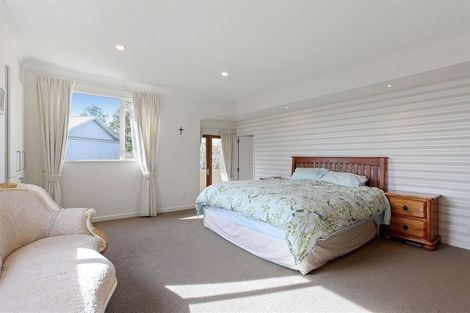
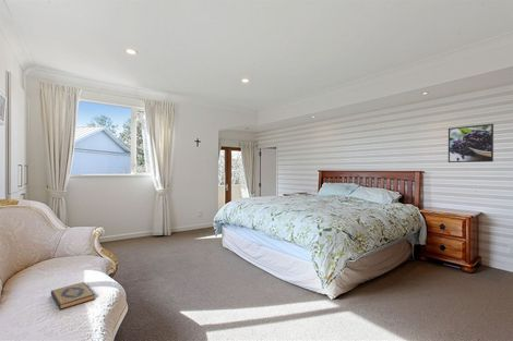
+ hardback book [50,281,96,310]
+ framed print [448,123,494,163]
